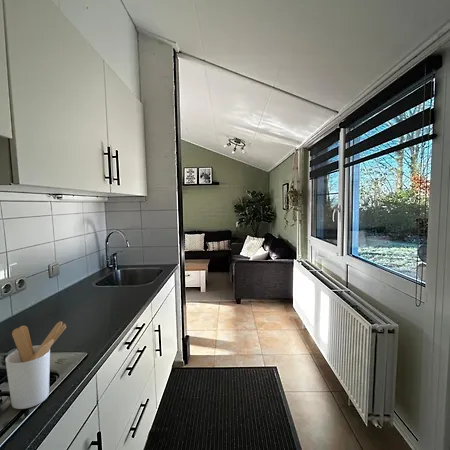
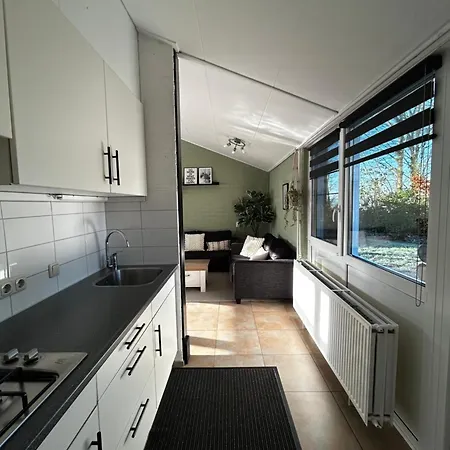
- utensil holder [4,320,67,410]
